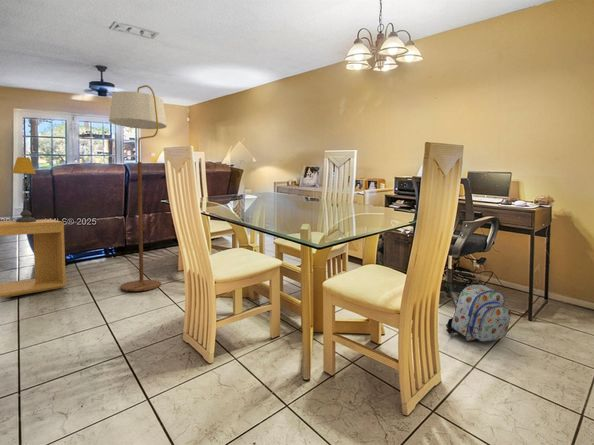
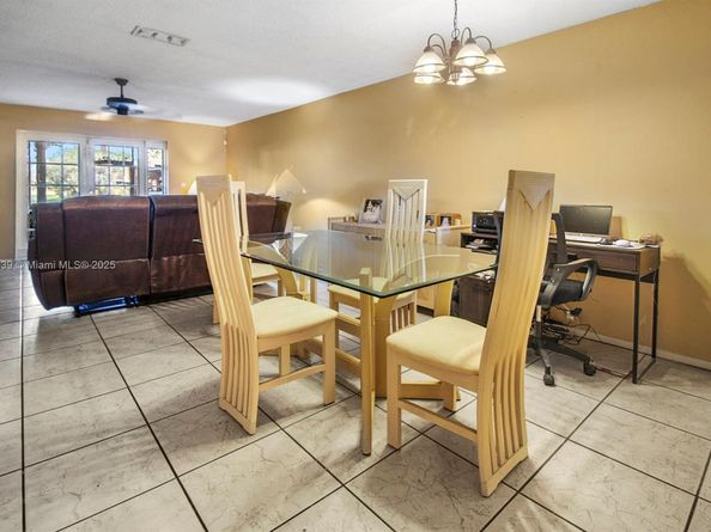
- side table [0,218,67,299]
- floor lamp [108,84,168,292]
- backpack [445,284,512,342]
- table lamp [11,156,37,222]
